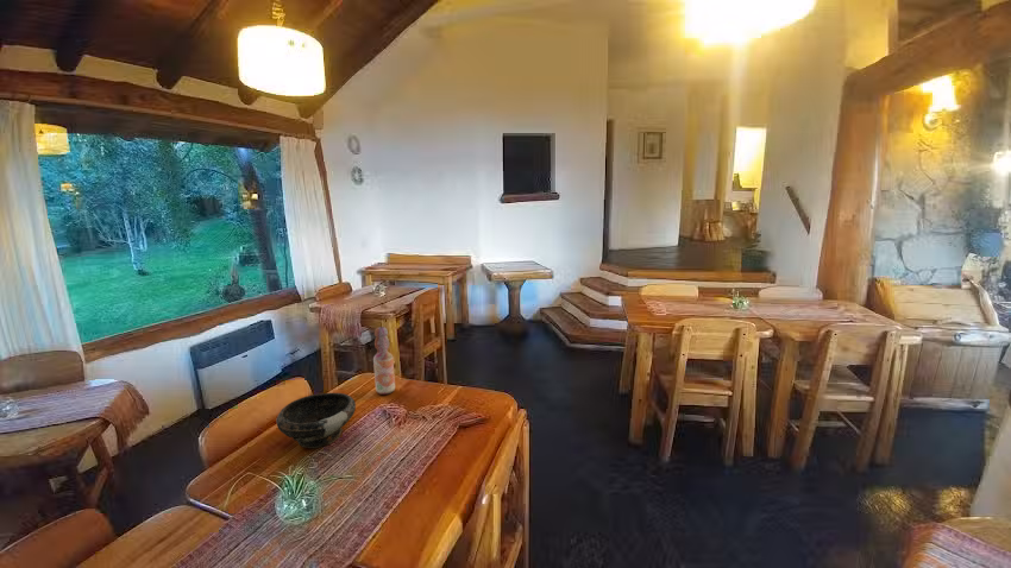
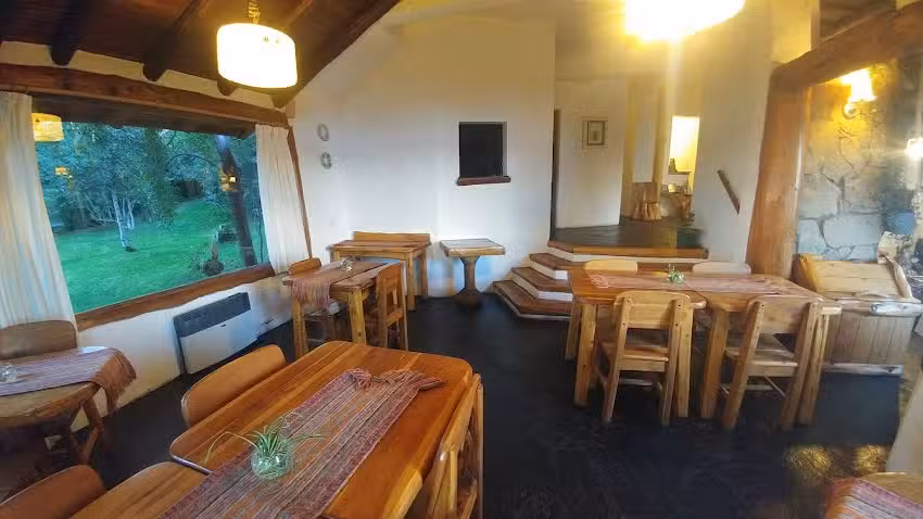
- bowl [275,392,357,449]
- bottle [372,326,396,396]
